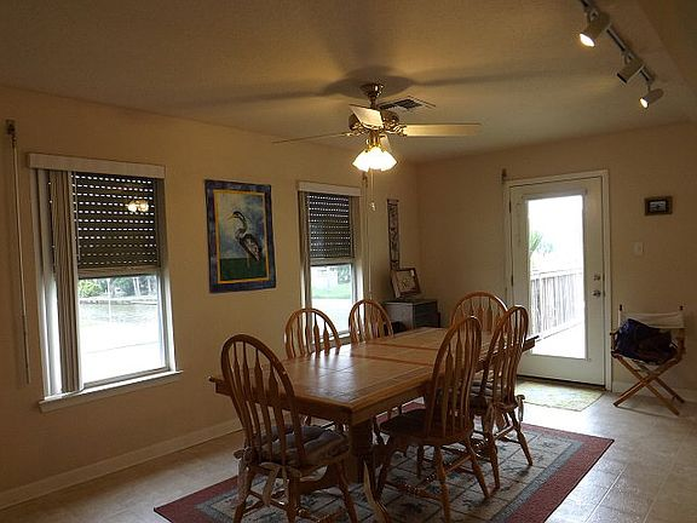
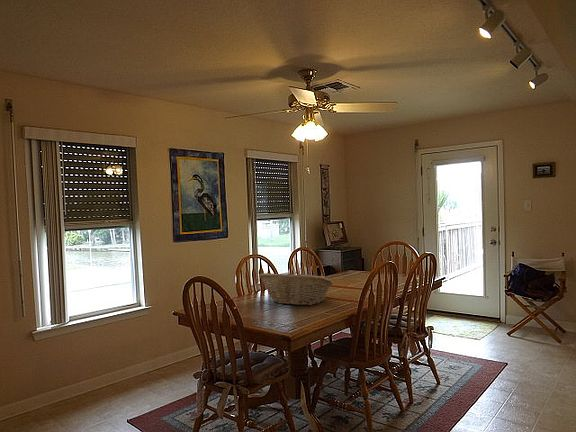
+ fruit basket [258,271,334,306]
